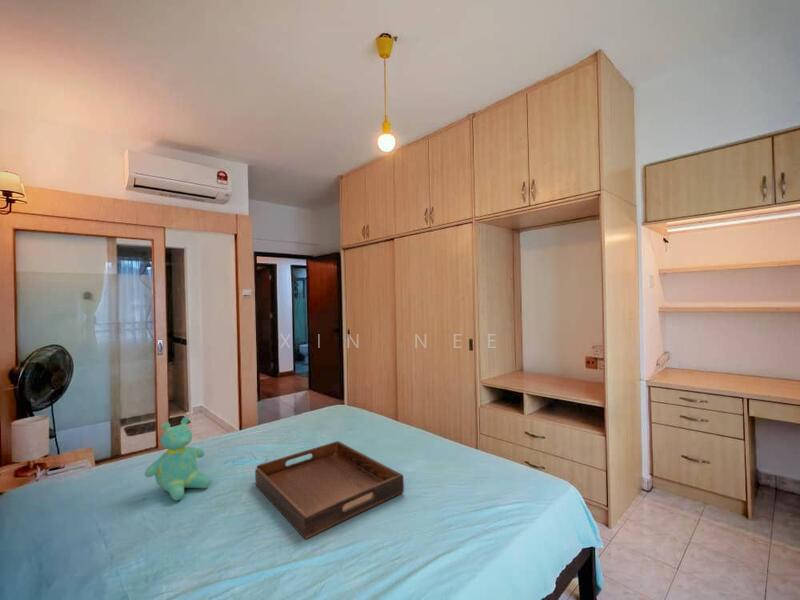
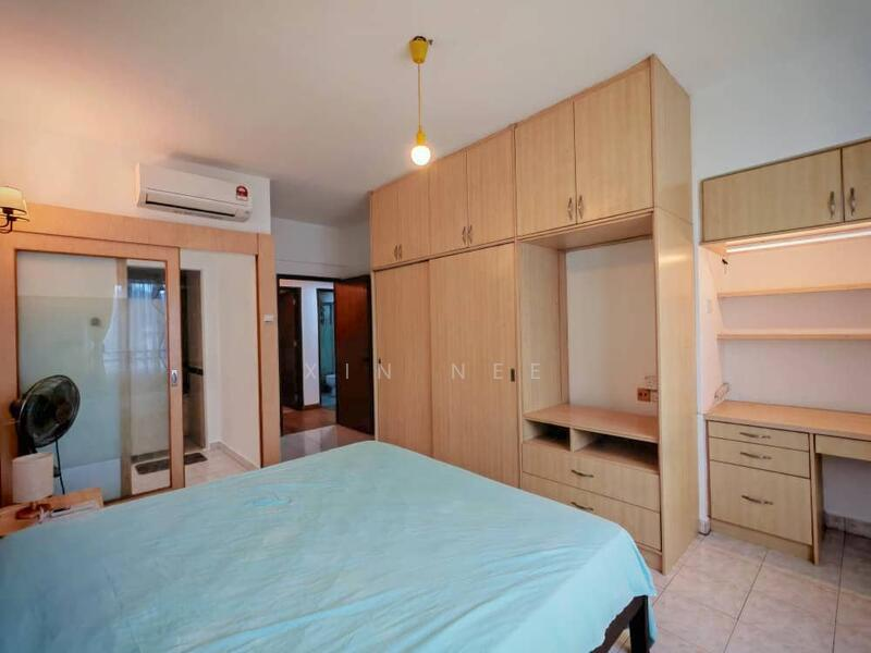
- teddy bear [144,416,212,502]
- serving tray [254,440,405,540]
